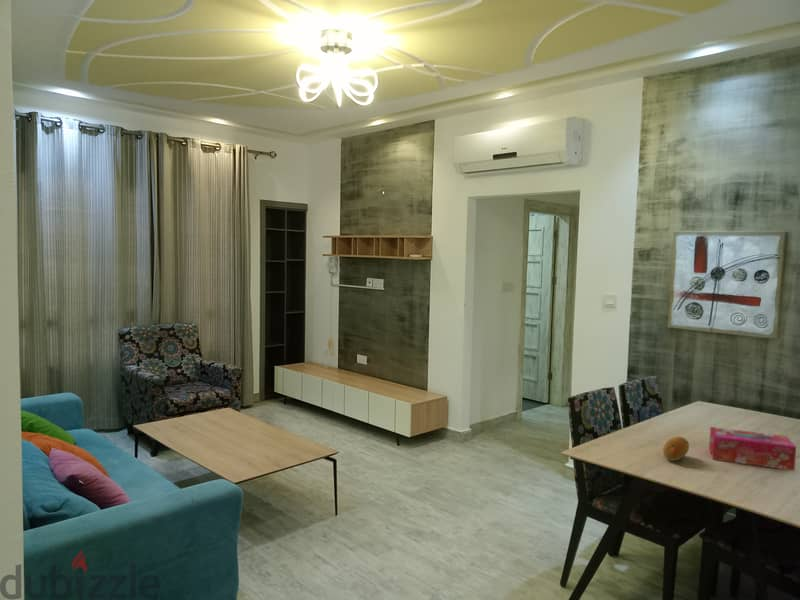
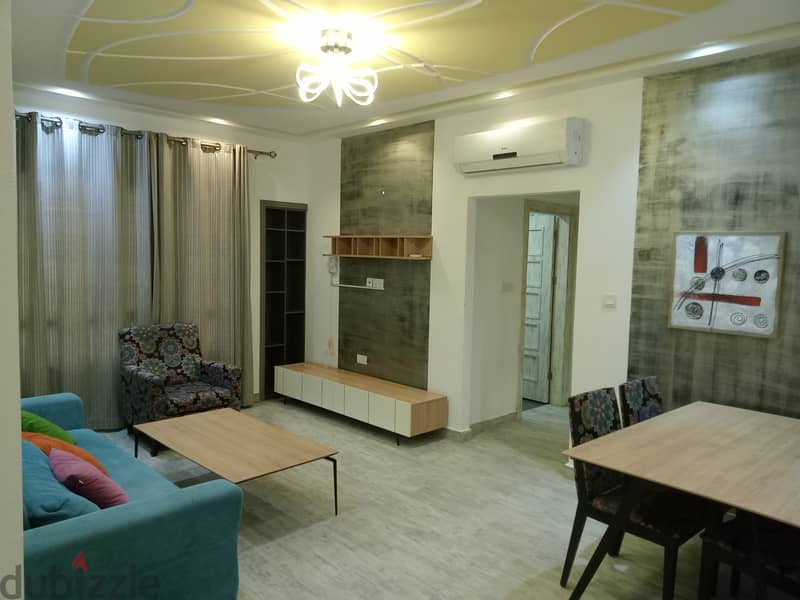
- tissue box [708,426,797,472]
- fruit [662,435,690,462]
